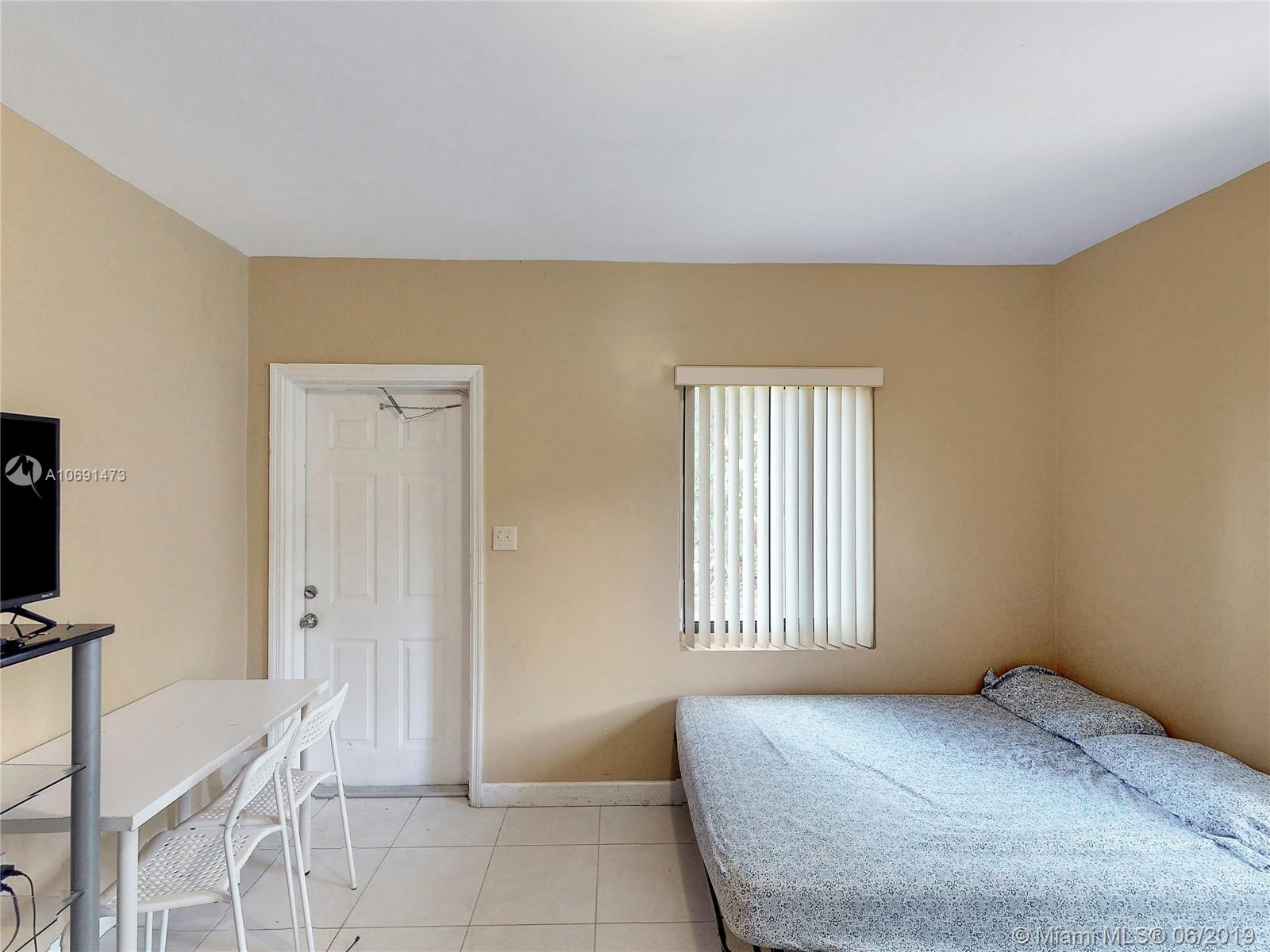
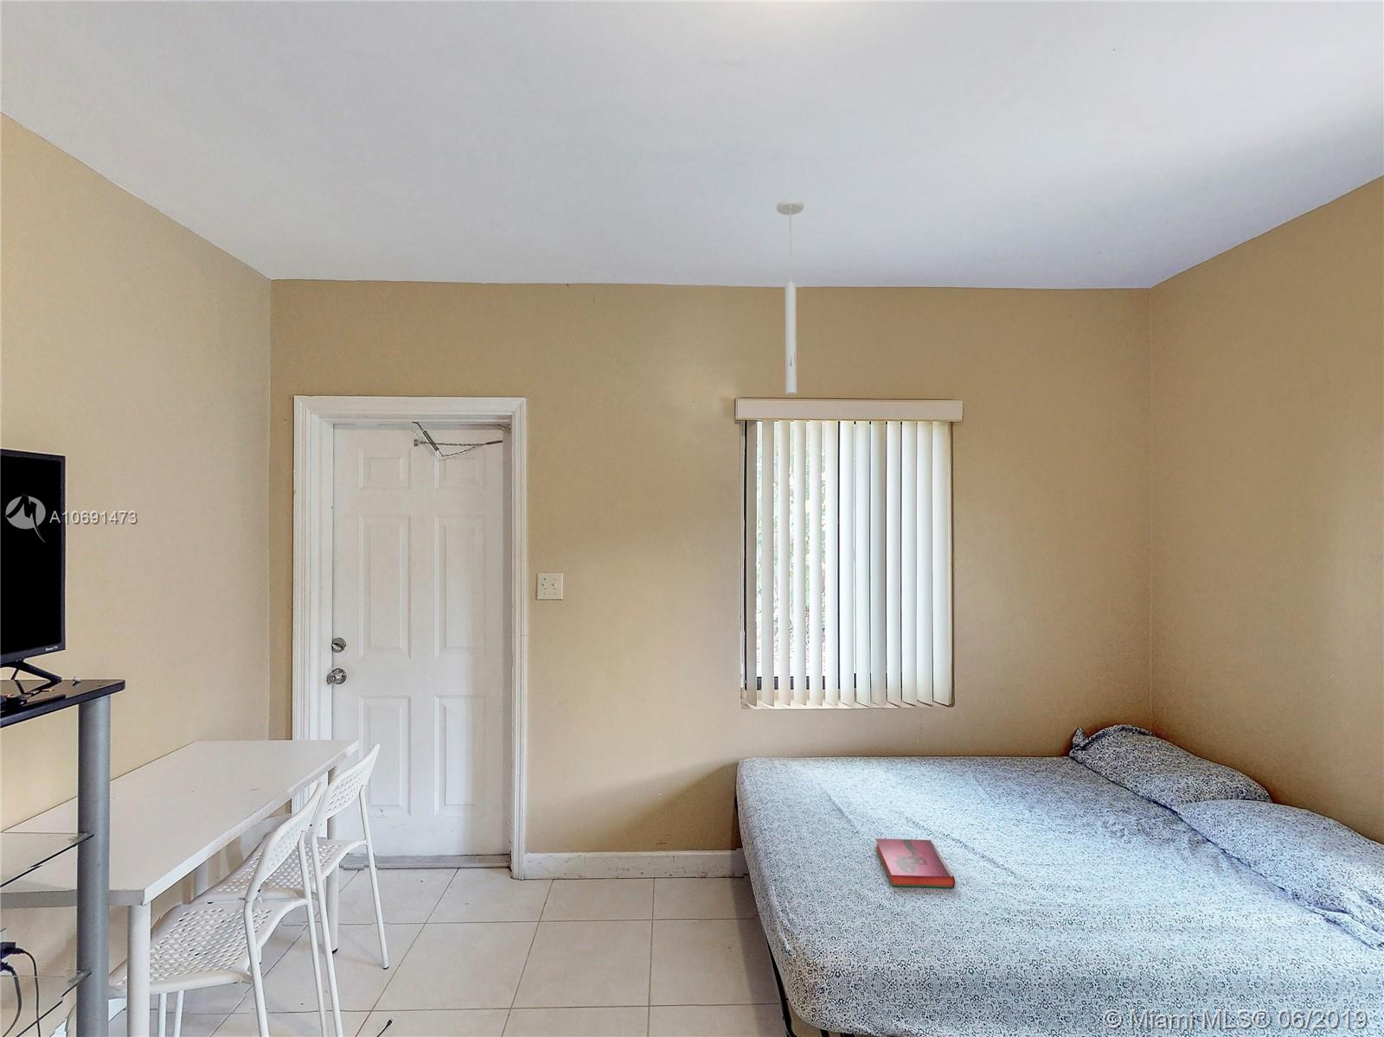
+ hardback book [874,838,956,889]
+ ceiling light [776,198,804,395]
